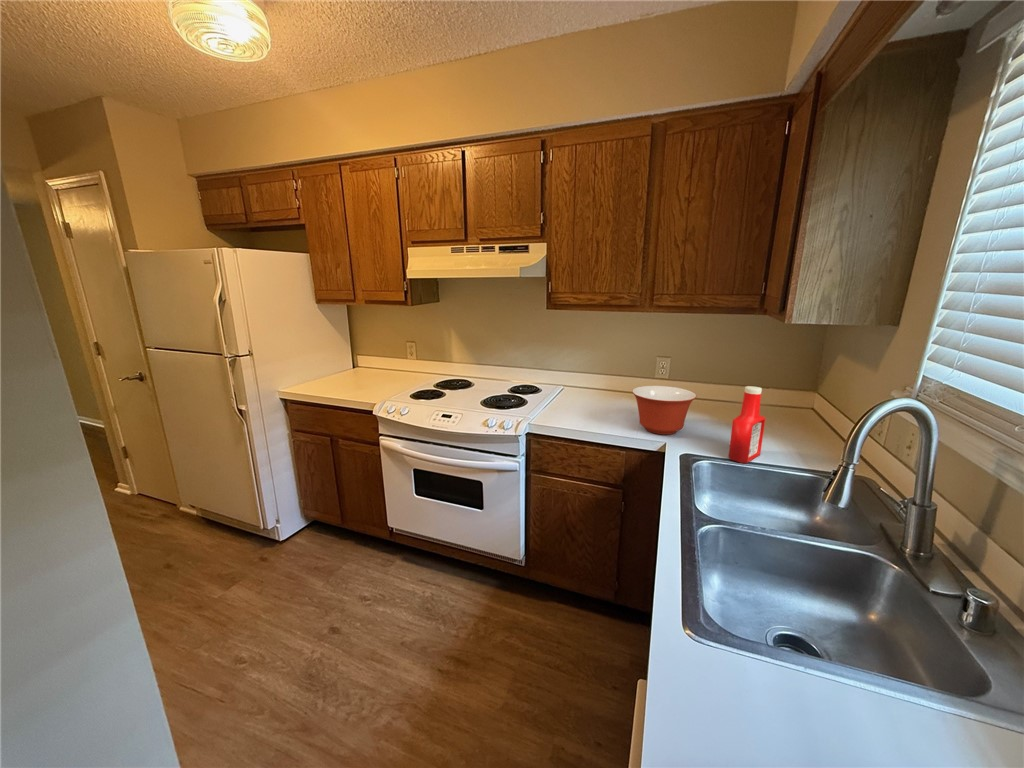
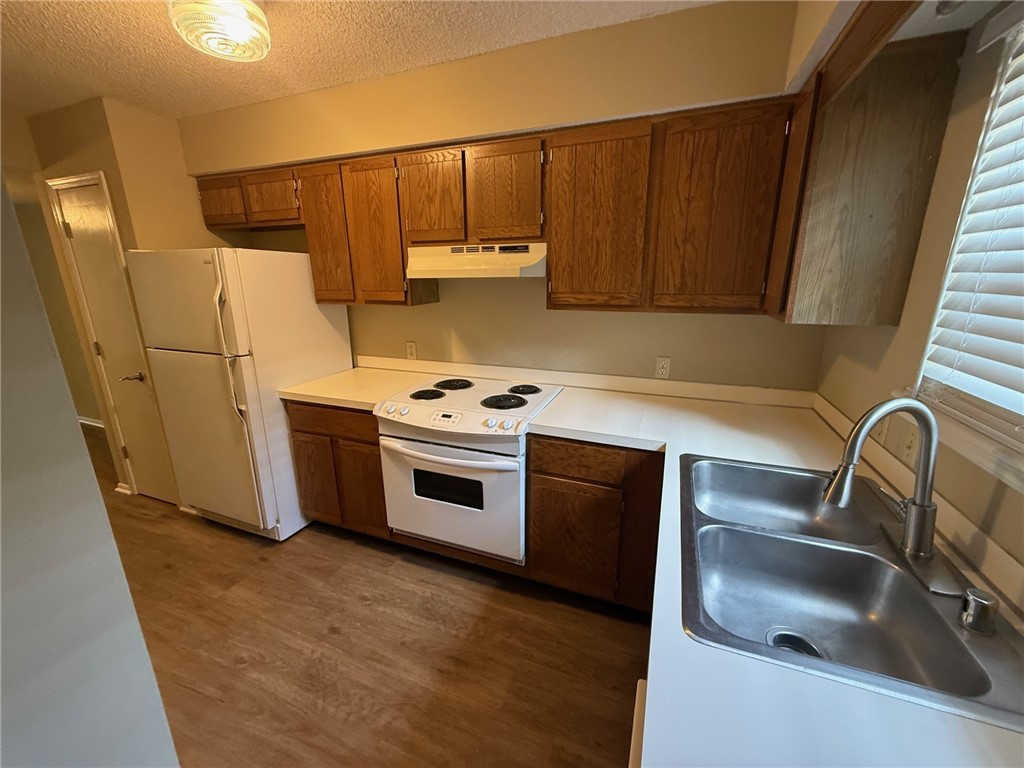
- soap bottle [727,385,766,464]
- mixing bowl [631,385,698,436]
